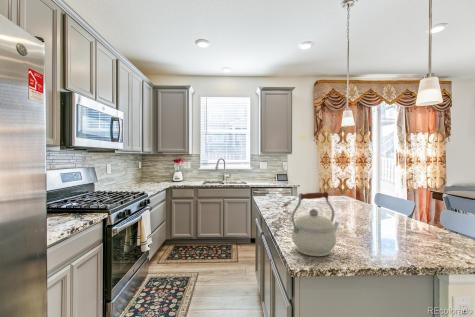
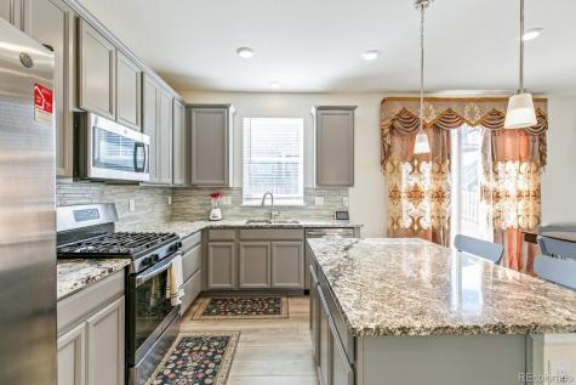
- kettle [290,191,341,257]
